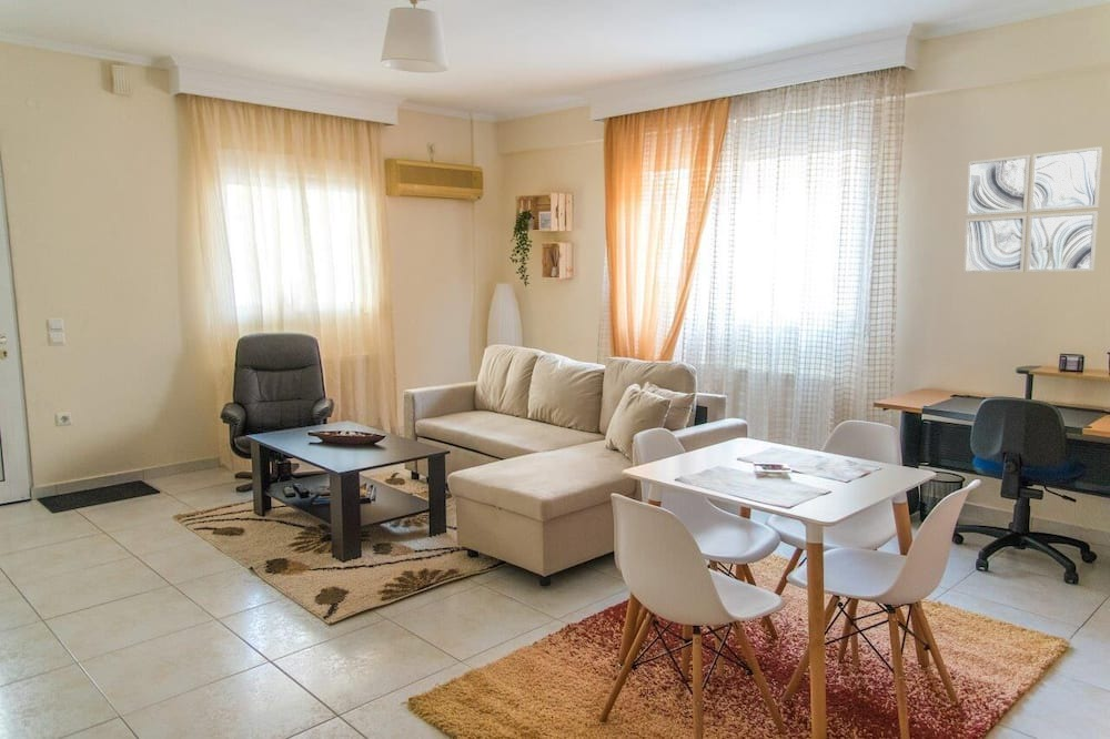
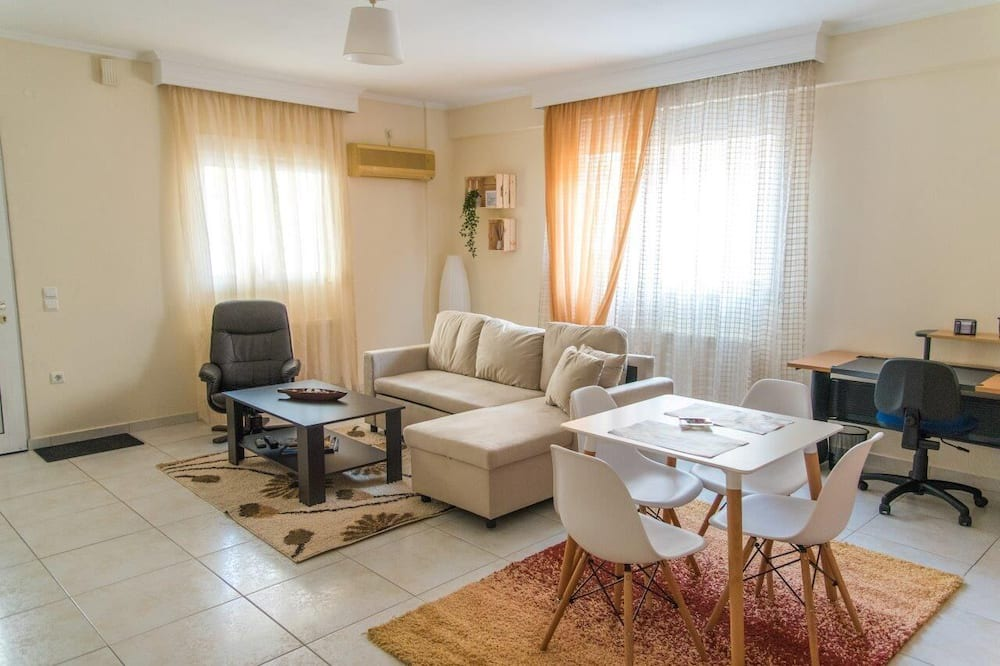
- wall art [962,145,1103,274]
